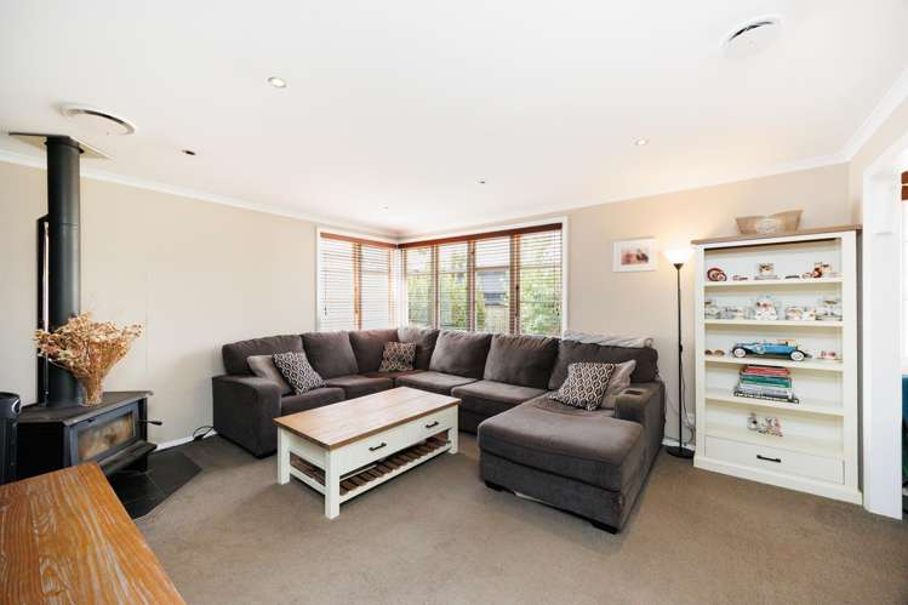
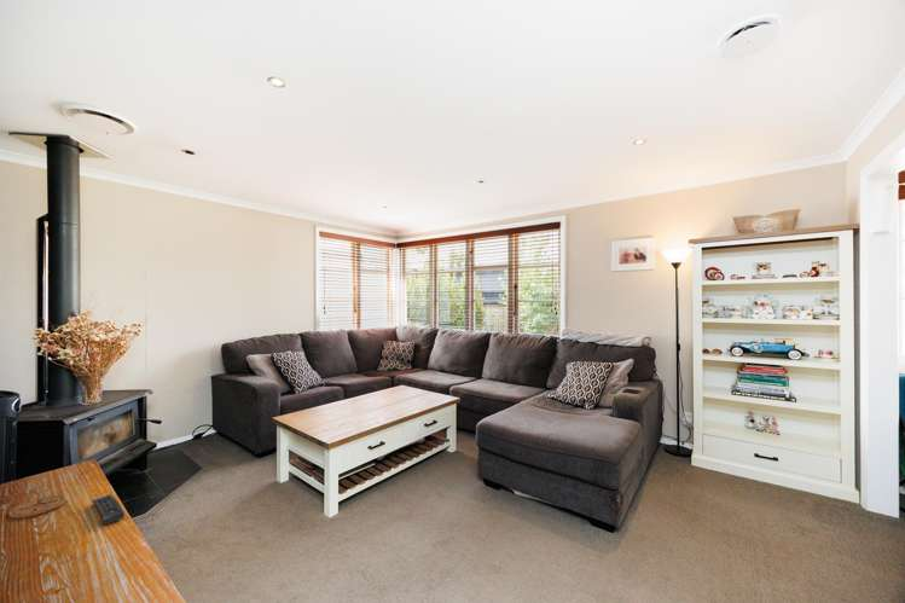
+ remote control [92,493,126,526]
+ coaster [7,494,66,520]
